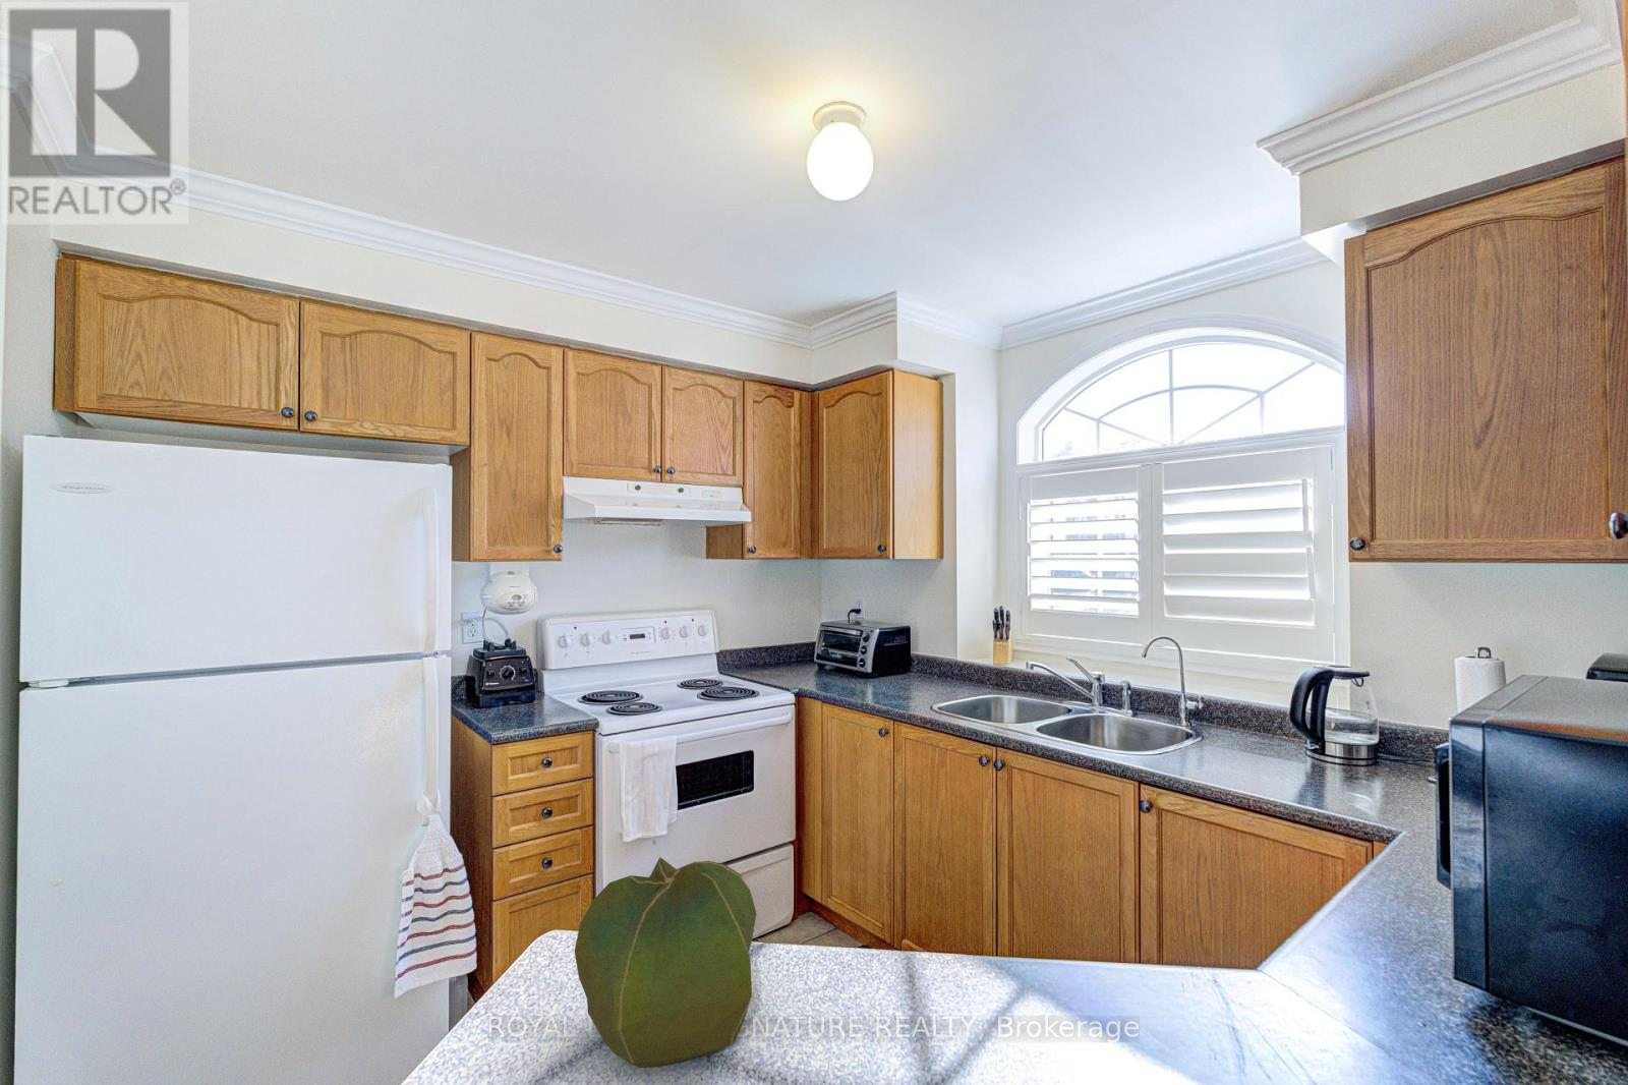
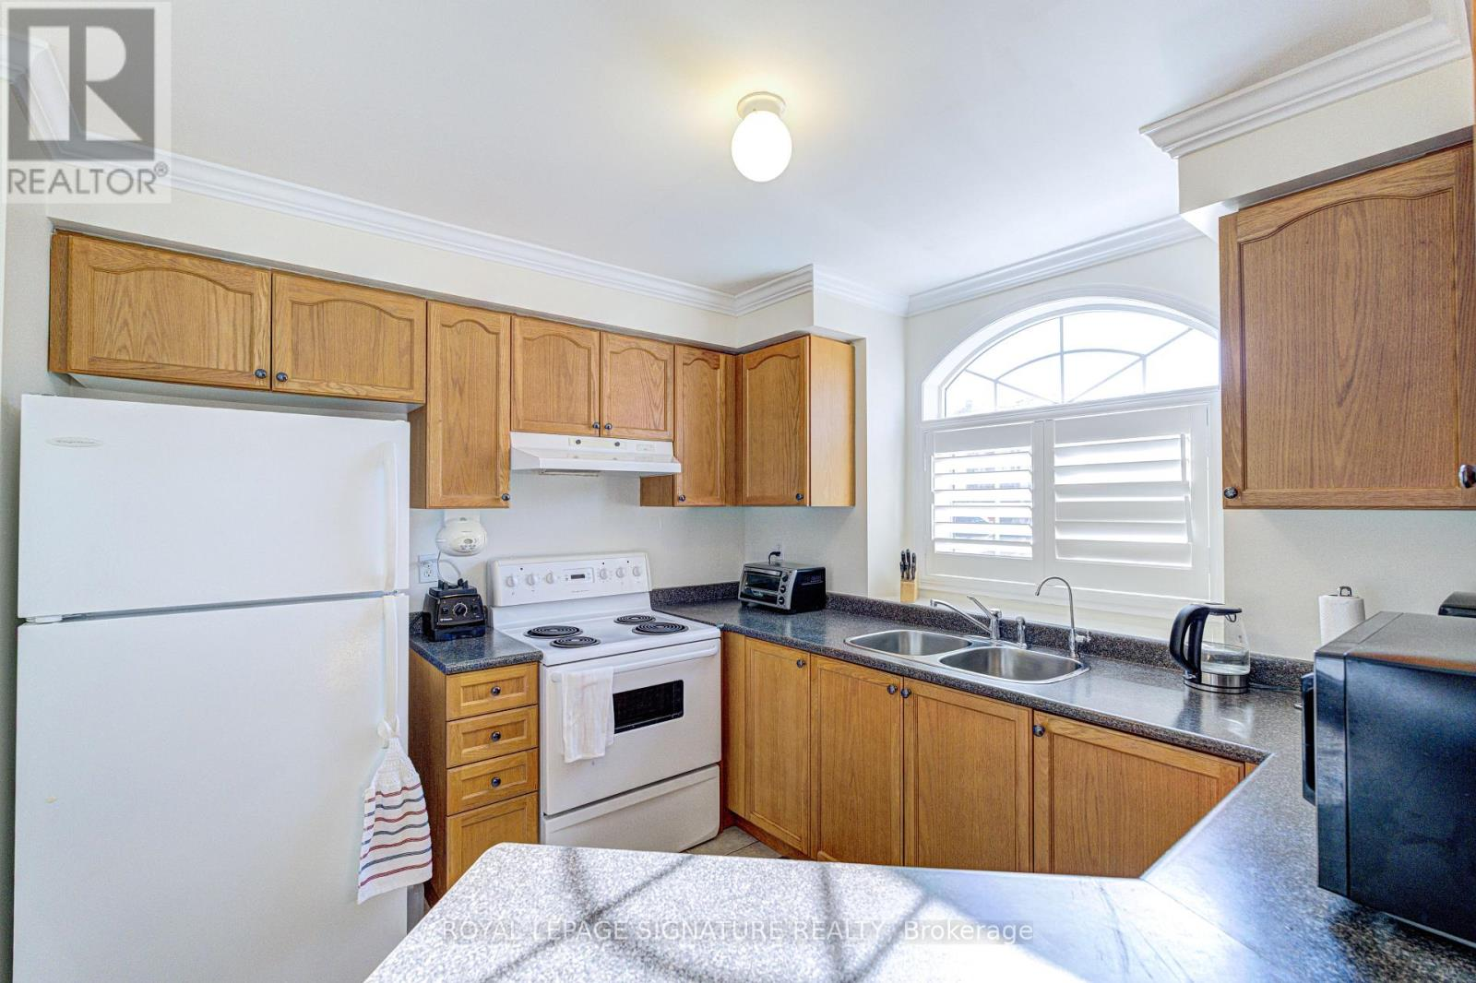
- cabbage [574,856,758,1069]
